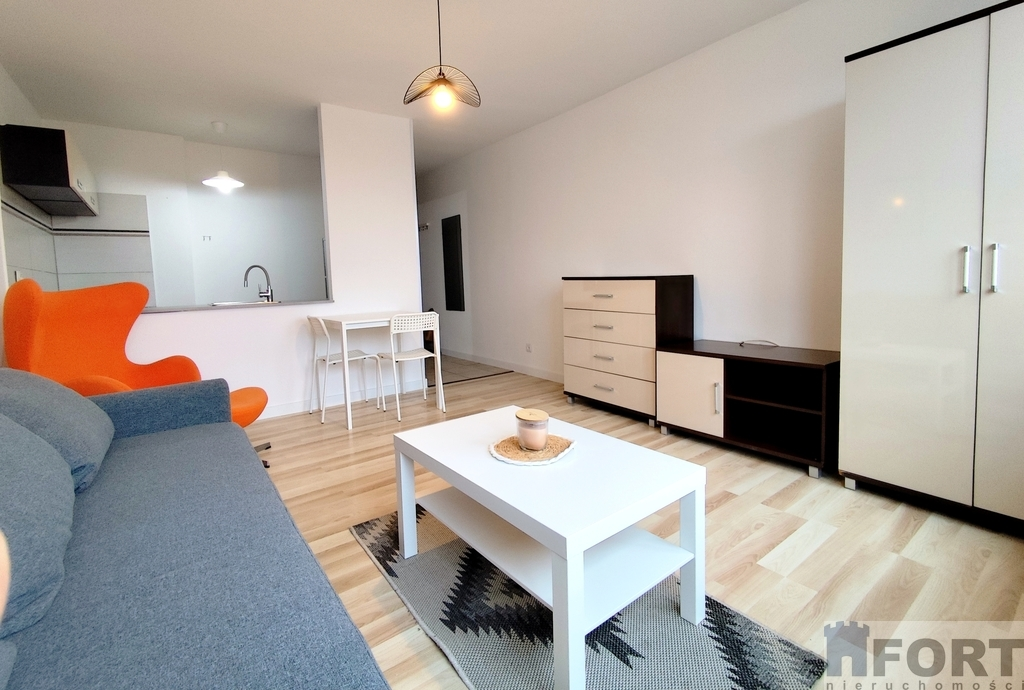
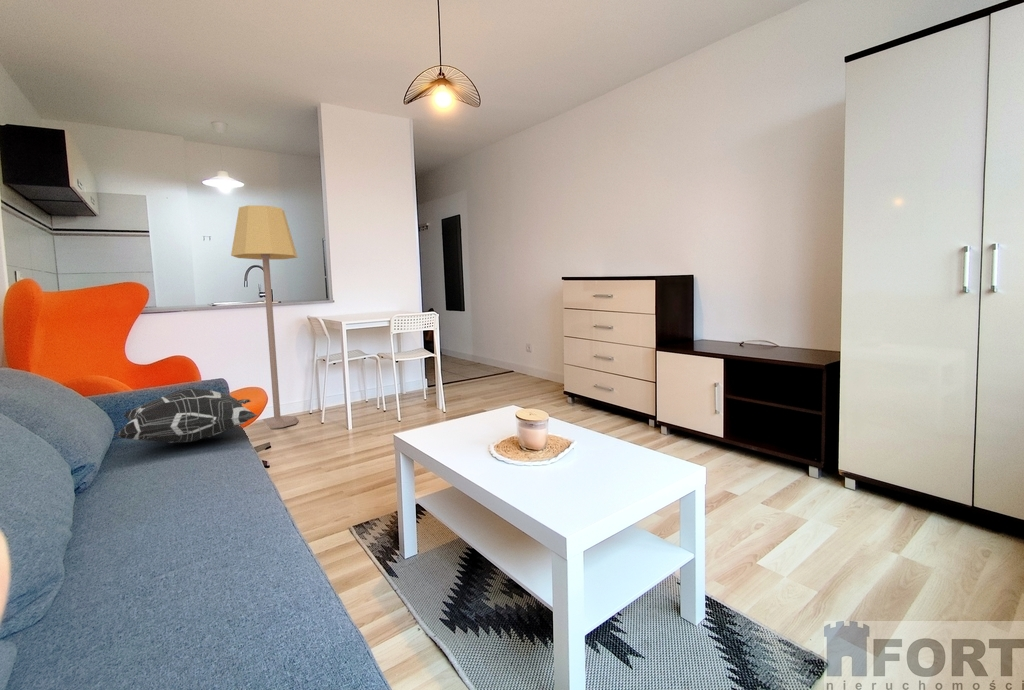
+ decorative pillow [114,387,258,444]
+ lamp [230,204,300,429]
